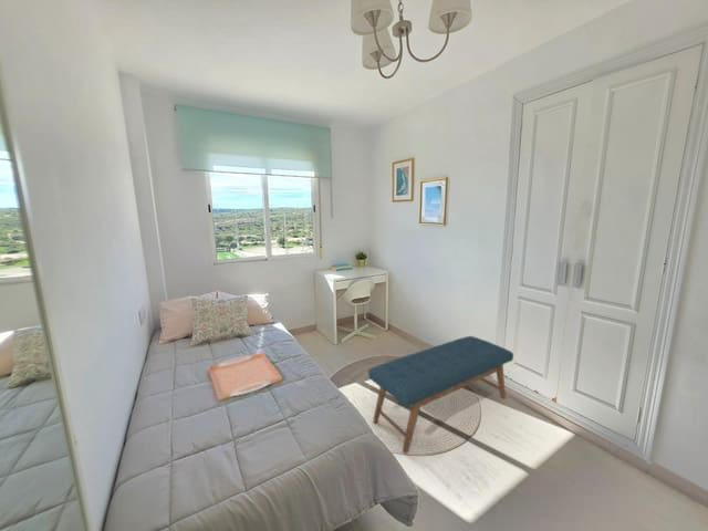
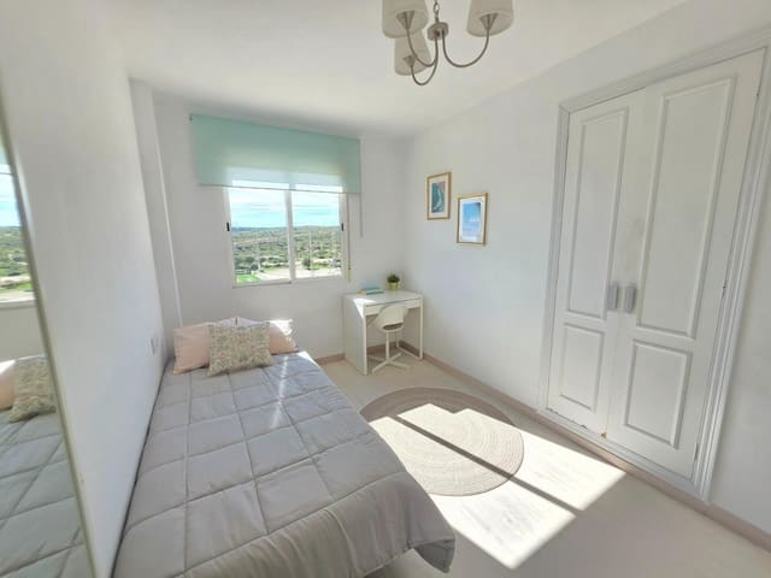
- bench [367,335,514,455]
- serving tray [207,352,283,402]
